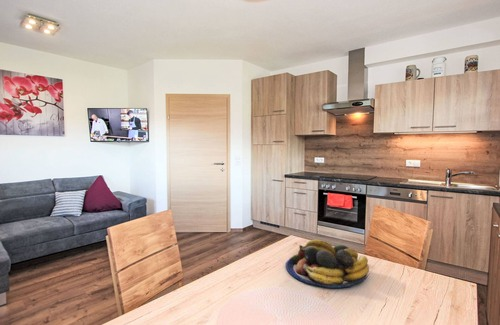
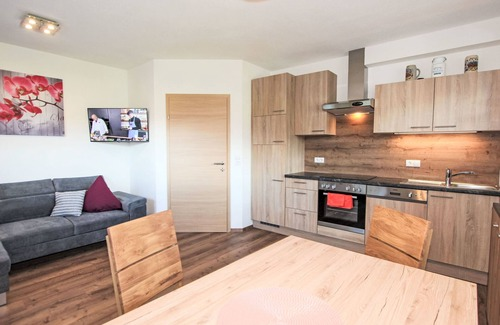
- fruit bowl [285,238,370,289]
